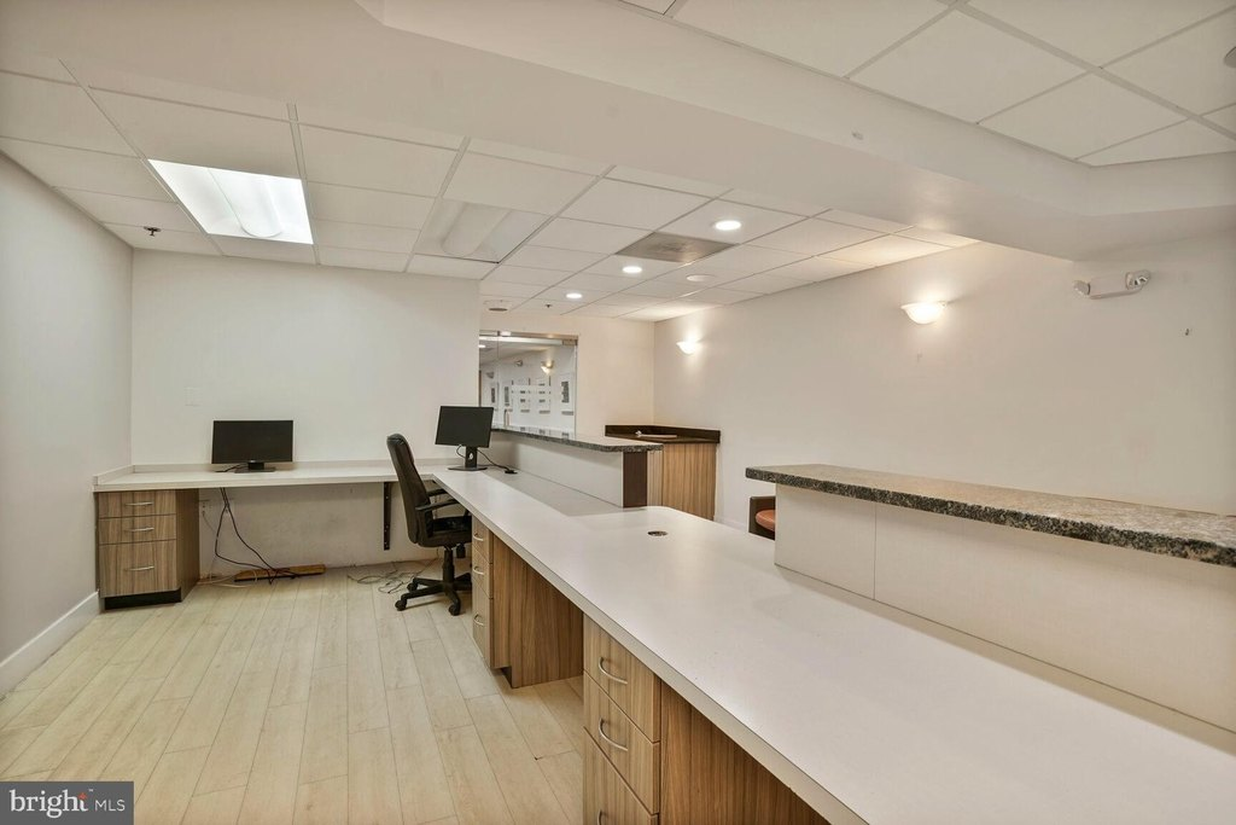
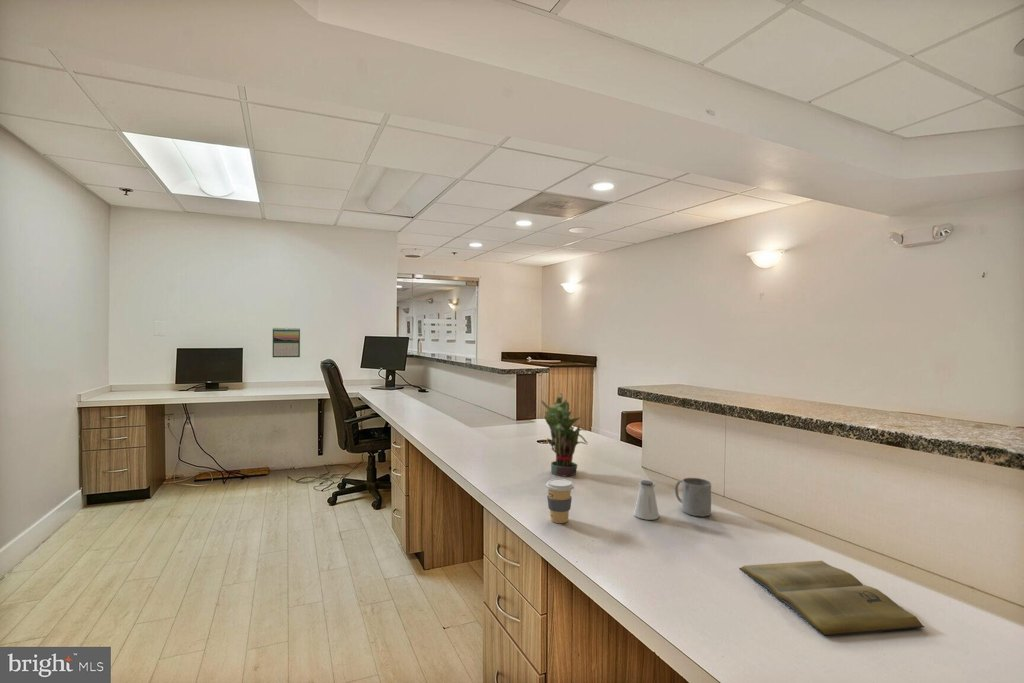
+ saltshaker [633,479,660,521]
+ book [738,560,926,637]
+ potted plant [540,392,590,478]
+ mug [674,477,712,517]
+ coffee cup [545,478,575,524]
+ calendar [272,326,301,358]
